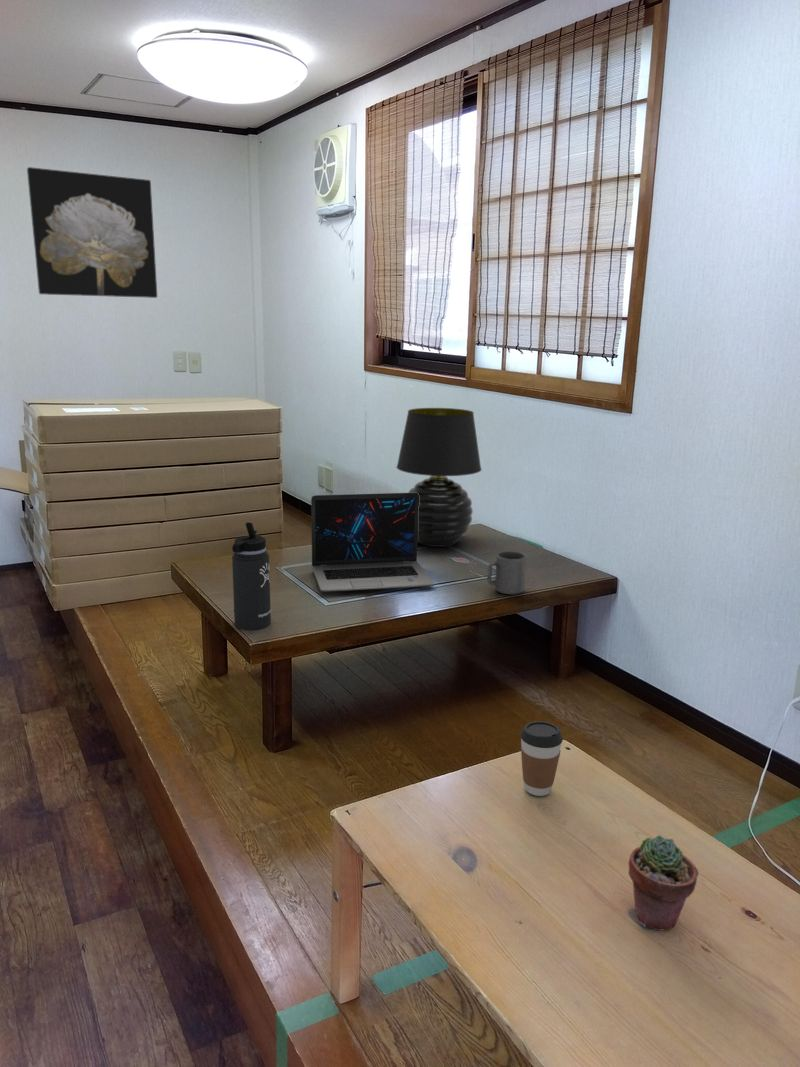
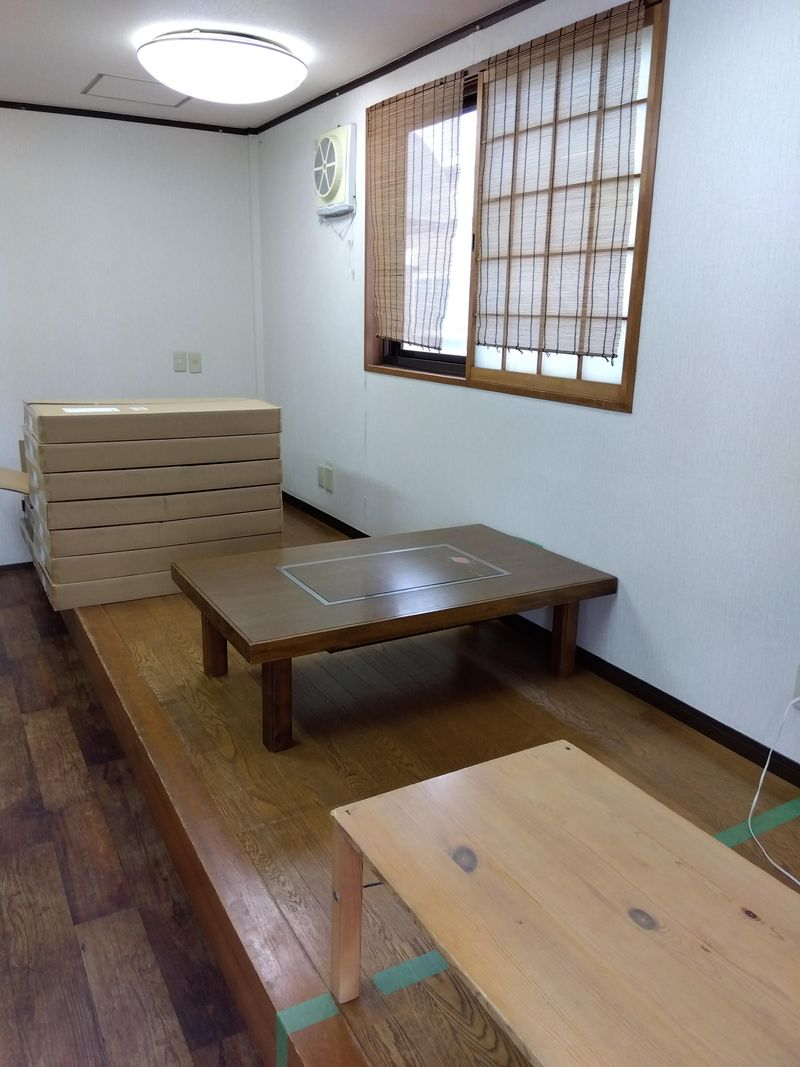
- thermos bottle [231,521,272,631]
- table lamp [396,407,482,548]
- mug [486,550,527,595]
- coffee cup [519,720,564,797]
- wall art [26,166,158,299]
- potted succulent [627,834,699,931]
- laptop [310,492,435,593]
